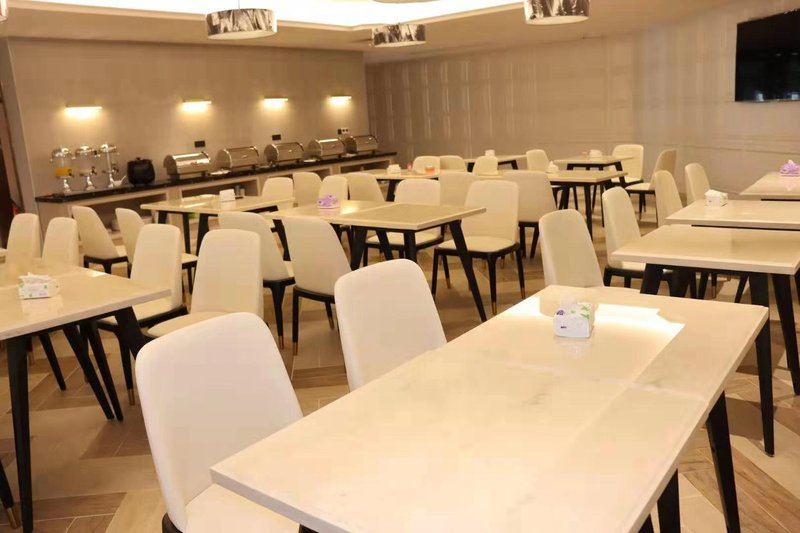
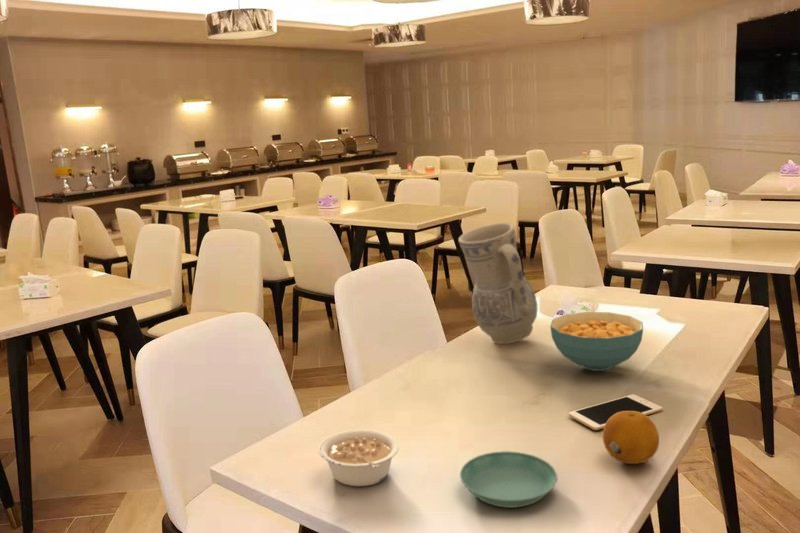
+ fruit [602,411,660,465]
+ cell phone [568,393,664,431]
+ legume [318,429,400,487]
+ vase [457,222,539,345]
+ cereal bowl [549,311,644,372]
+ saucer [459,450,558,509]
